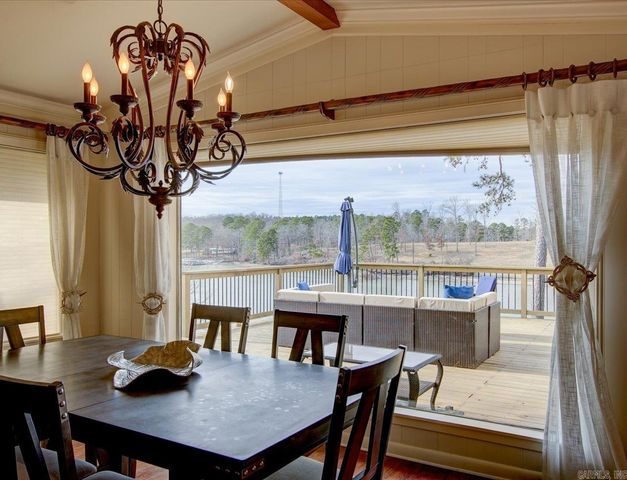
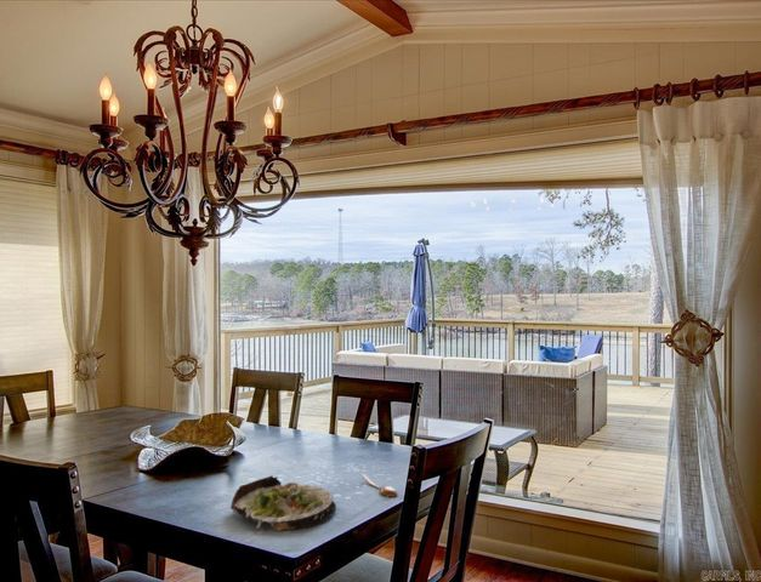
+ salad plate [229,474,337,532]
+ spoon [360,474,398,498]
